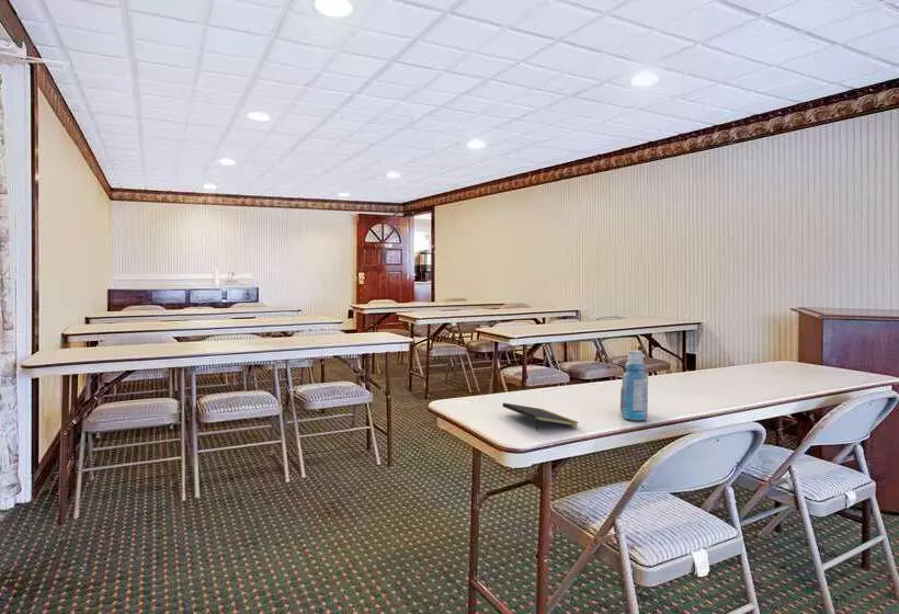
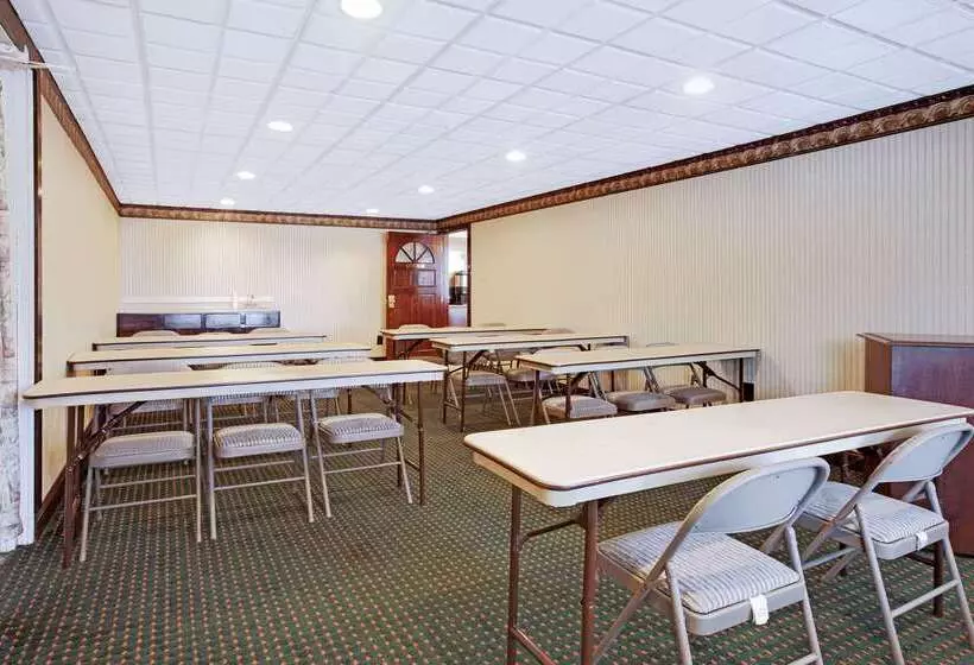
- bottle [619,349,649,421]
- notepad [501,401,580,432]
